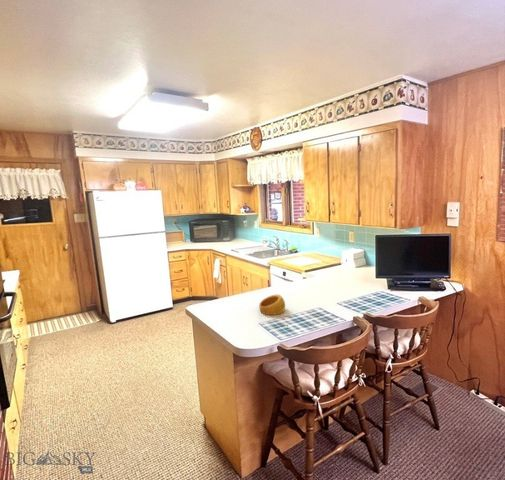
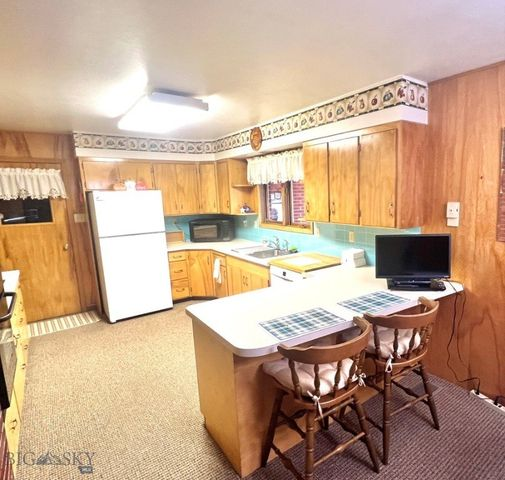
- ring [258,294,286,316]
